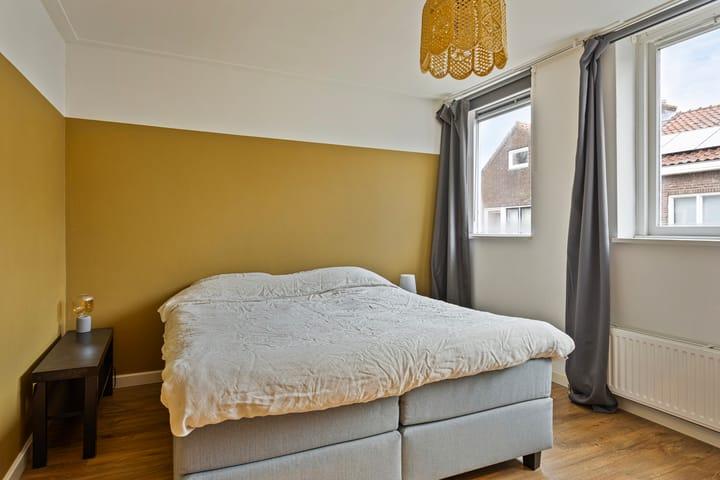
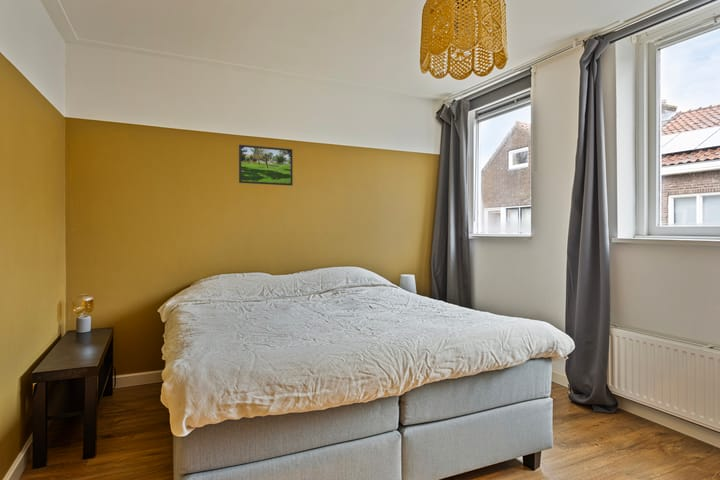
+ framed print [238,144,294,187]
